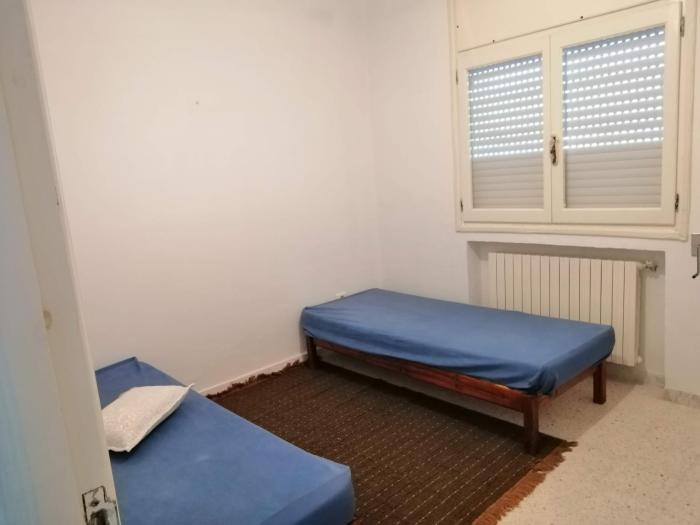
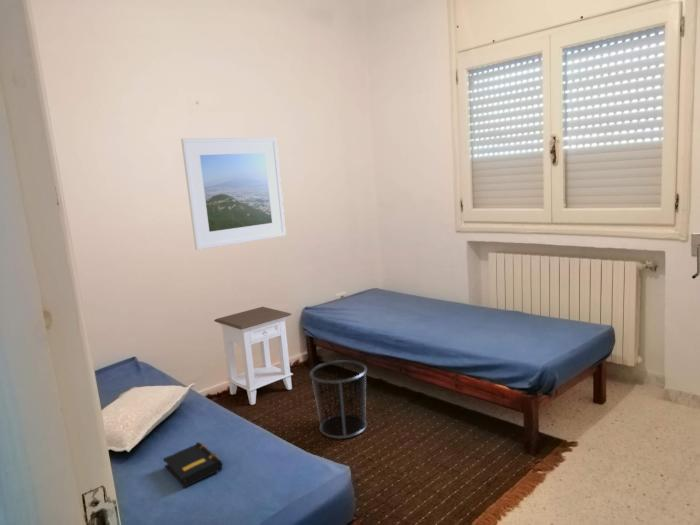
+ book [162,441,224,489]
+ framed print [180,137,287,251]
+ waste bin [309,359,368,439]
+ nightstand [213,306,294,406]
